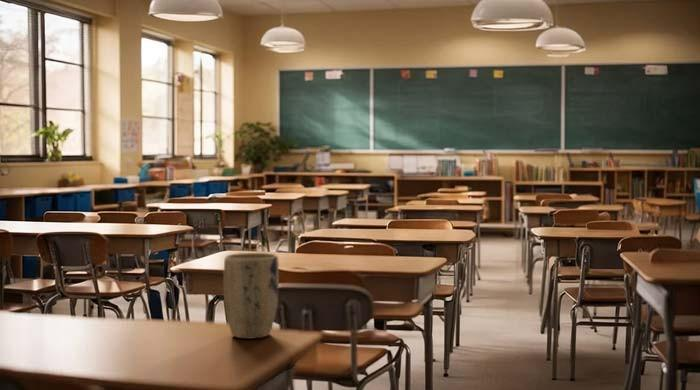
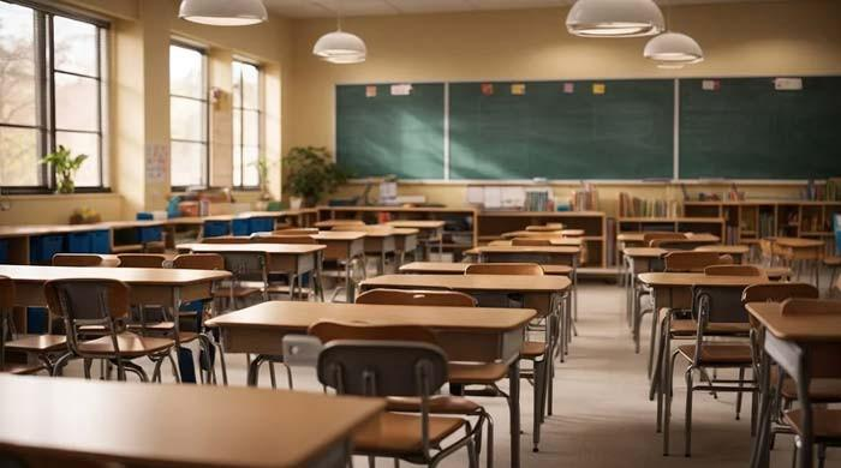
- plant pot [223,252,280,340]
